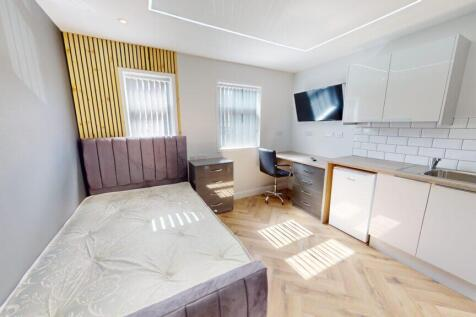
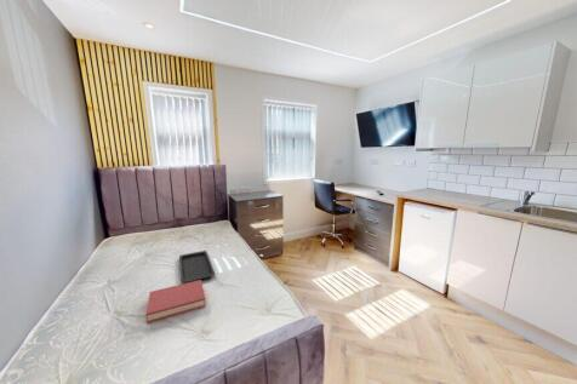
+ serving tray [178,250,216,283]
+ hardback book [144,279,207,325]
